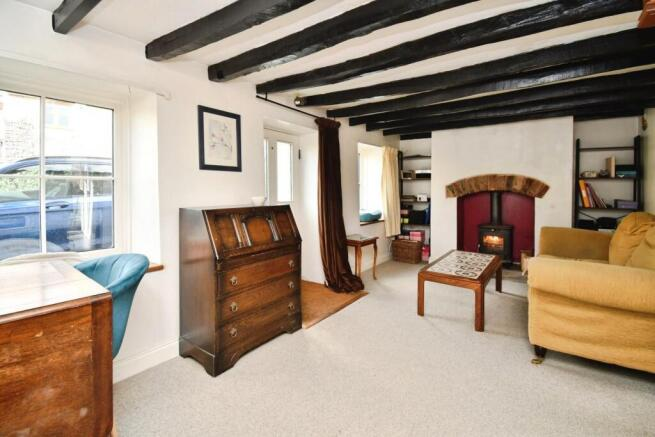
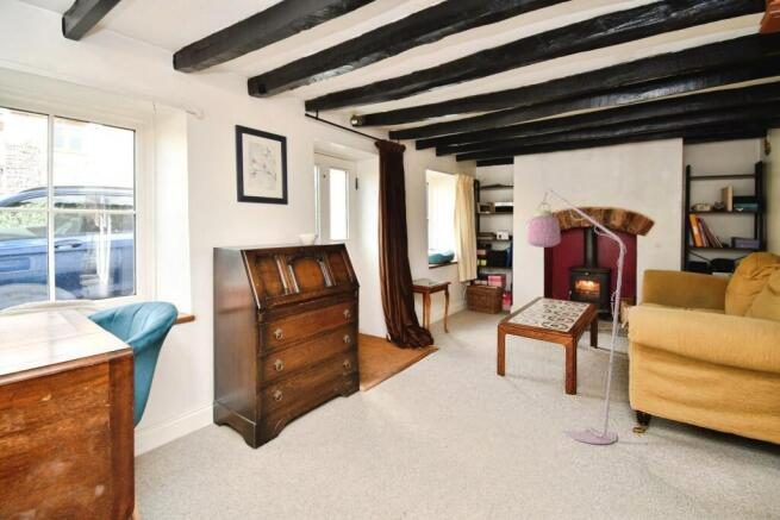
+ floor lamp [526,187,718,520]
